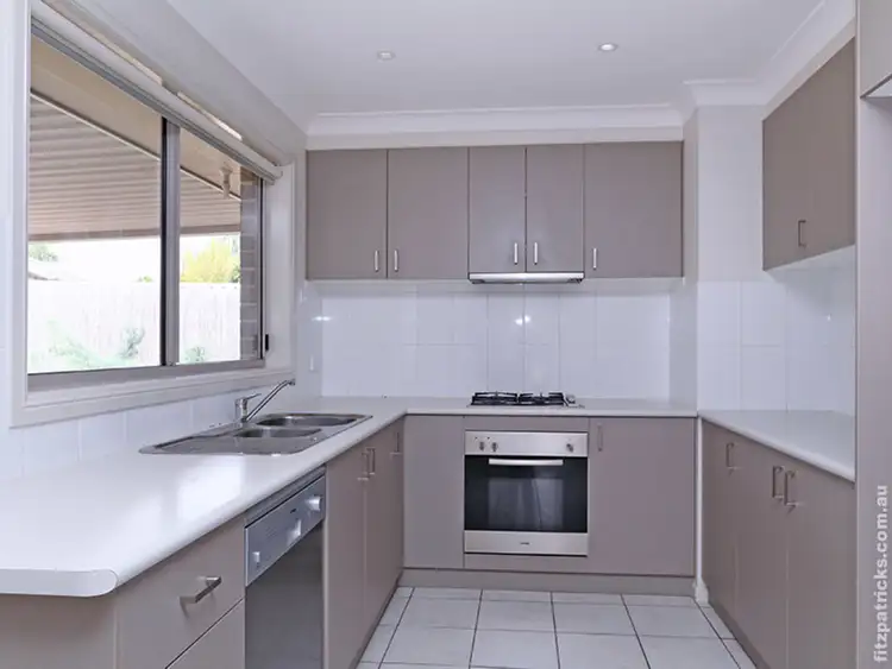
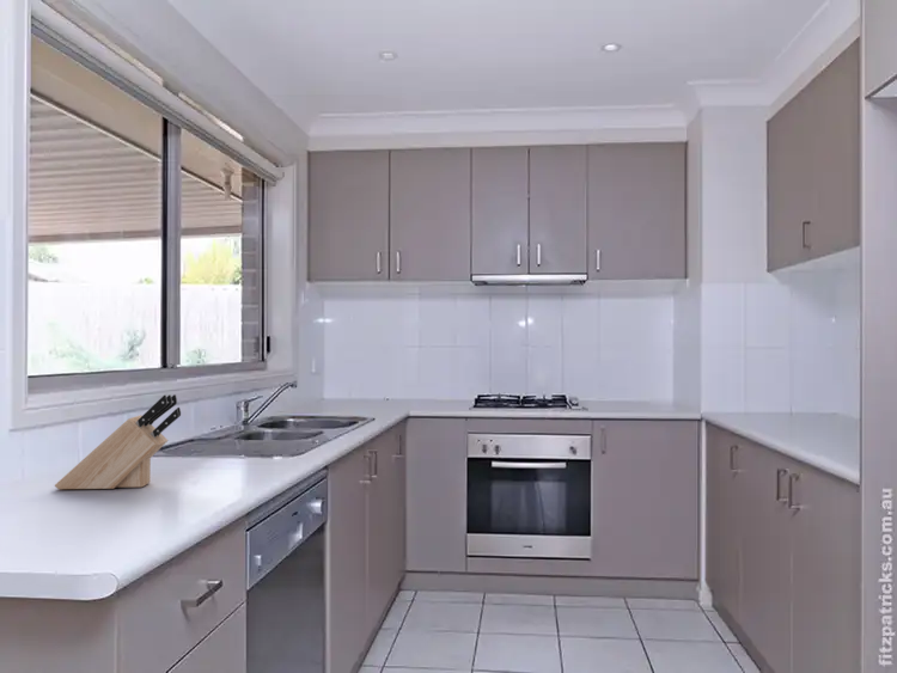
+ knife block [54,393,182,490]
